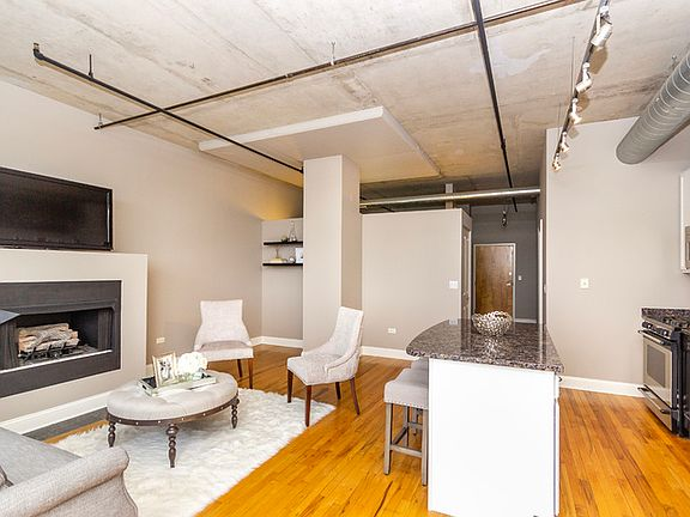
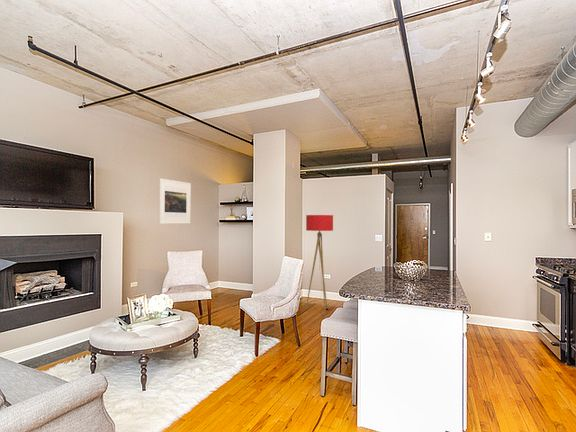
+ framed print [158,177,192,225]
+ floor lamp [305,214,334,315]
